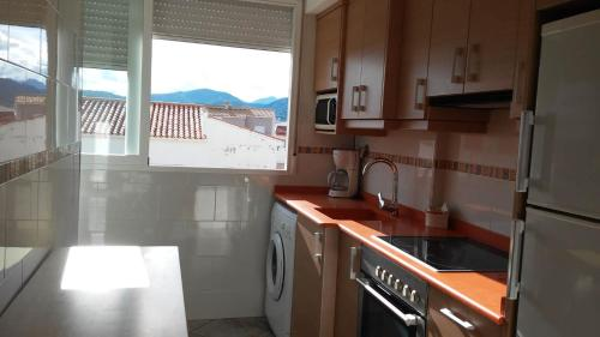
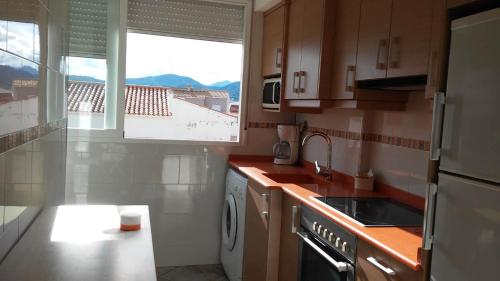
+ candle [119,212,142,231]
